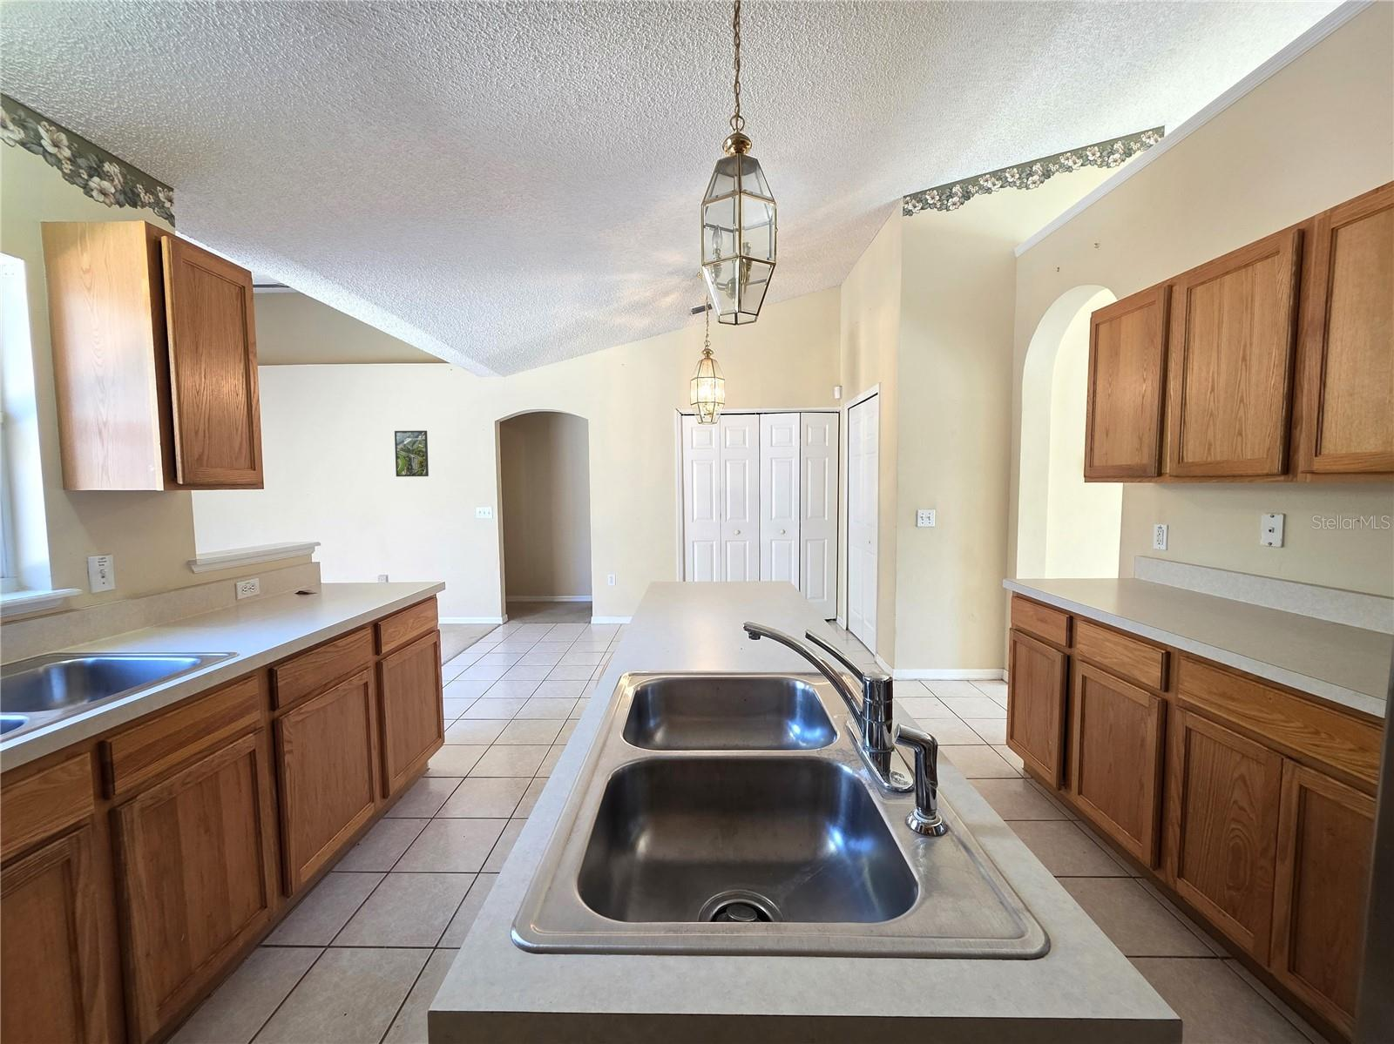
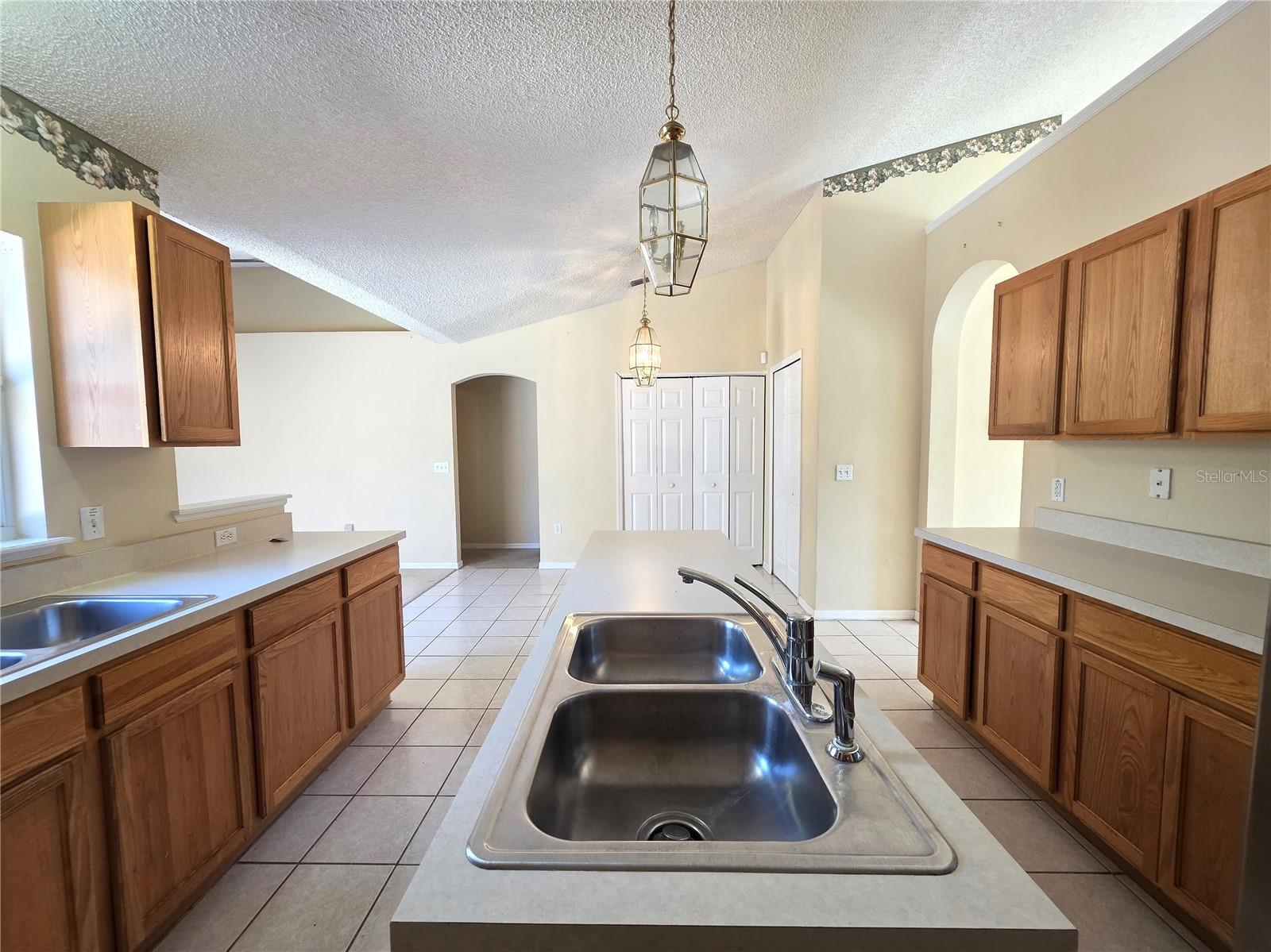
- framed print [394,430,430,477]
